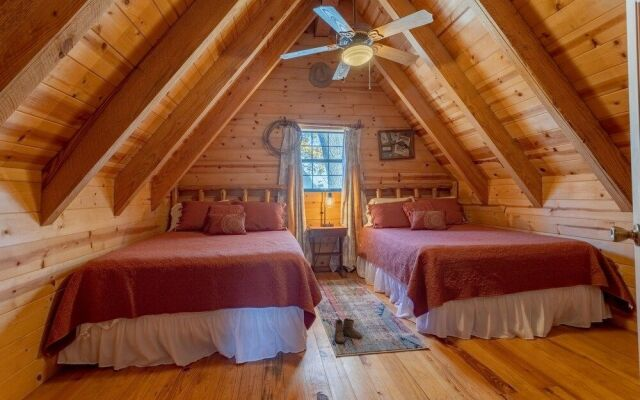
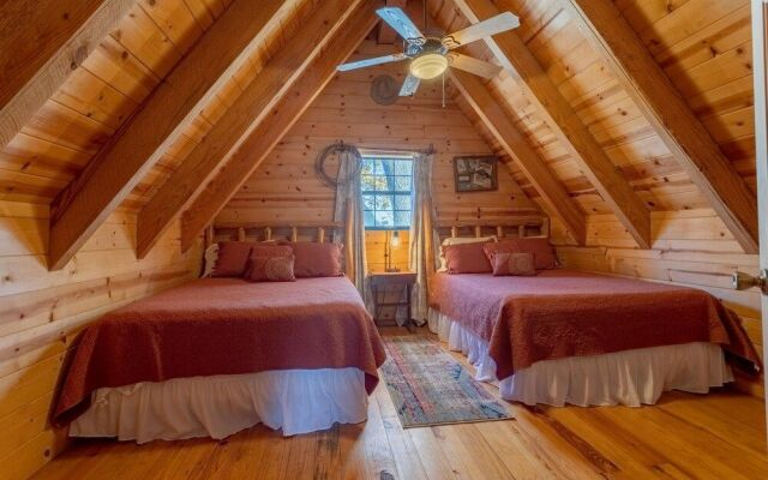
- boots [334,317,363,344]
